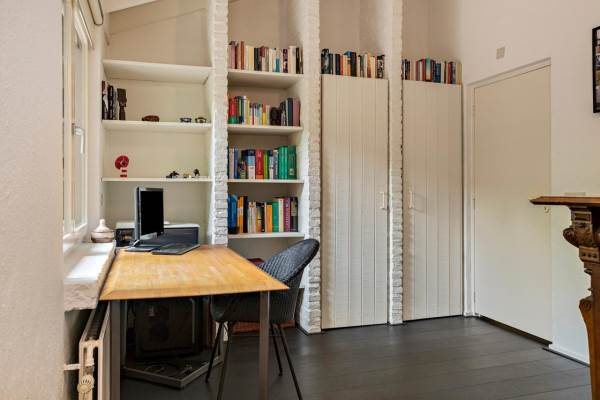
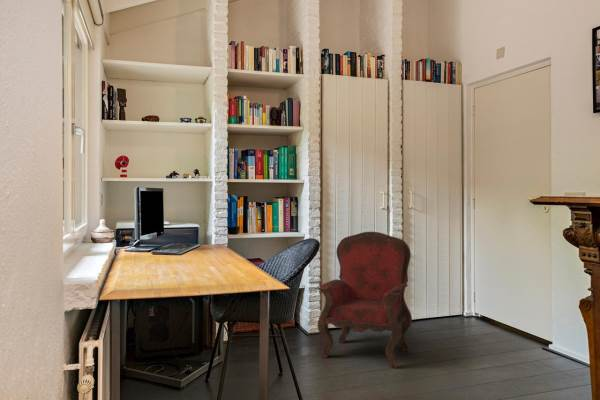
+ armchair [317,231,413,369]
